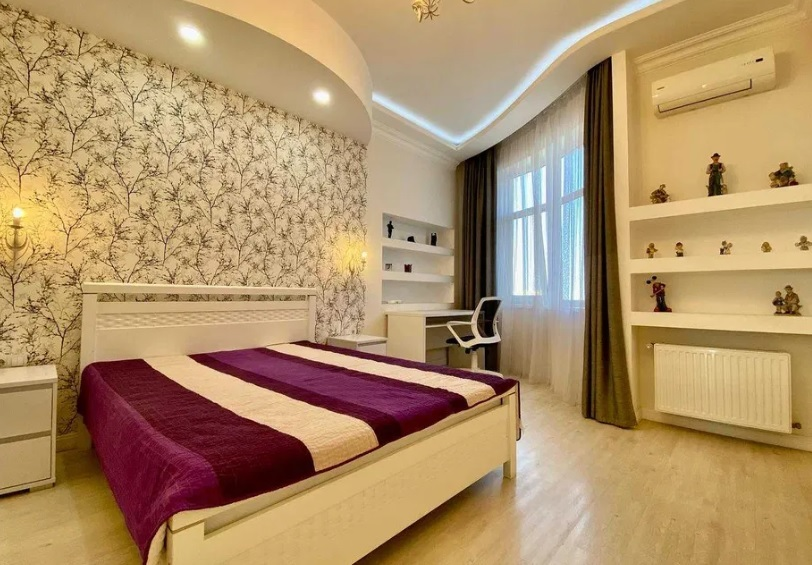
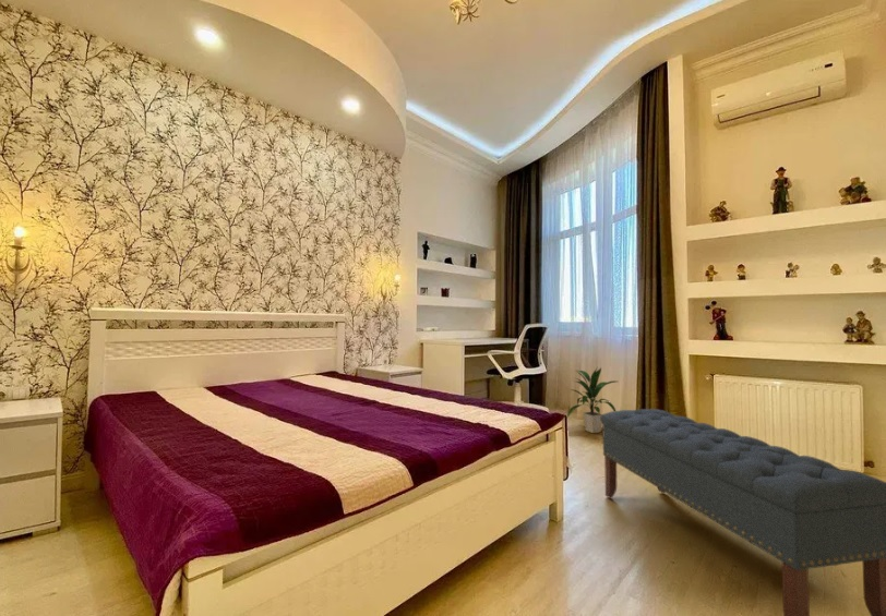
+ indoor plant [566,367,618,434]
+ bench [600,408,886,616]
